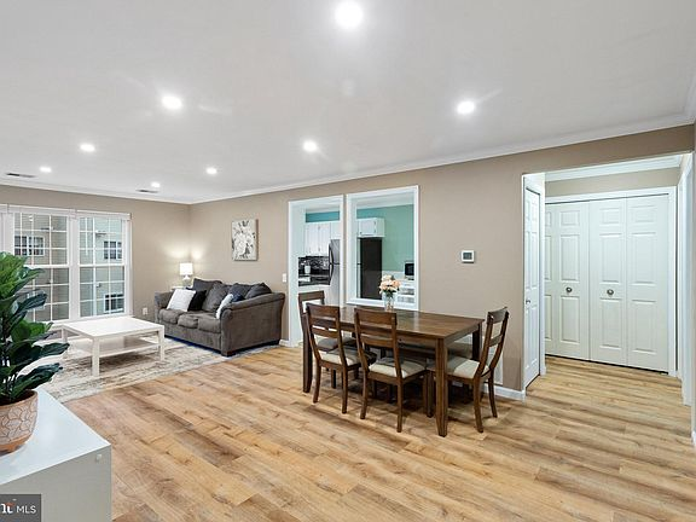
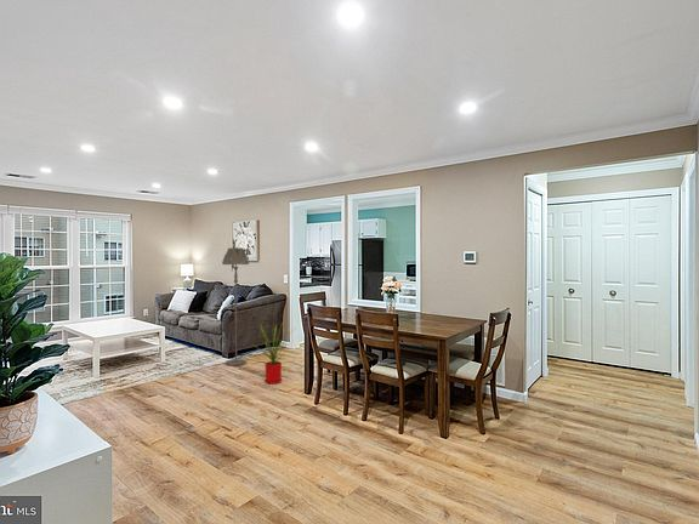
+ house plant [252,320,297,385]
+ floor lamp [221,246,250,368]
